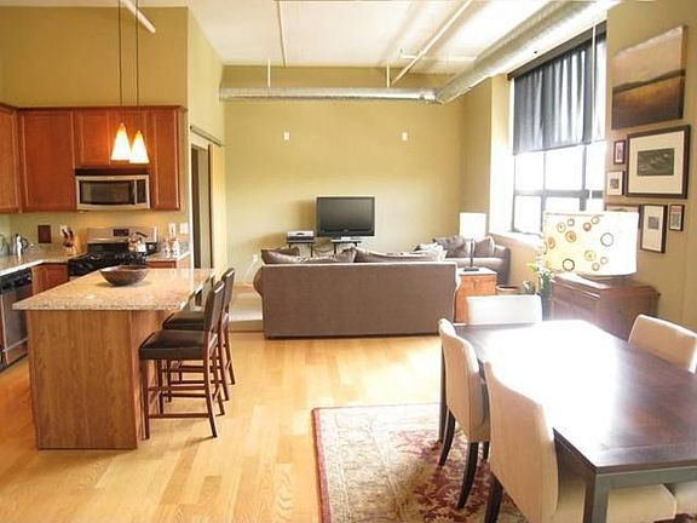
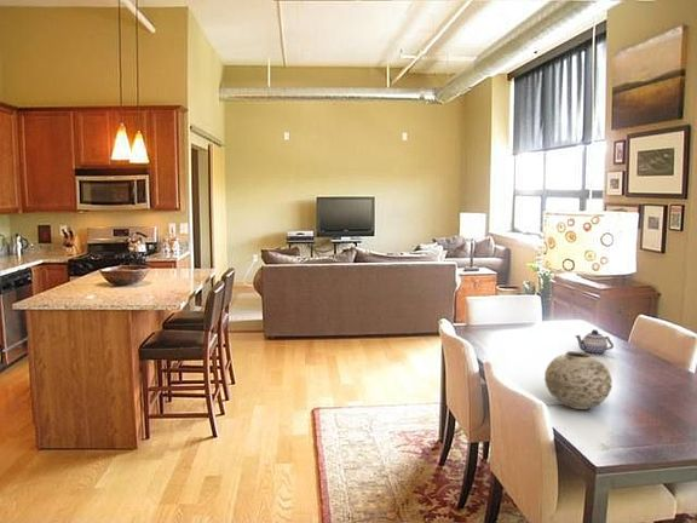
+ teapot [574,328,615,356]
+ vase [543,350,614,410]
